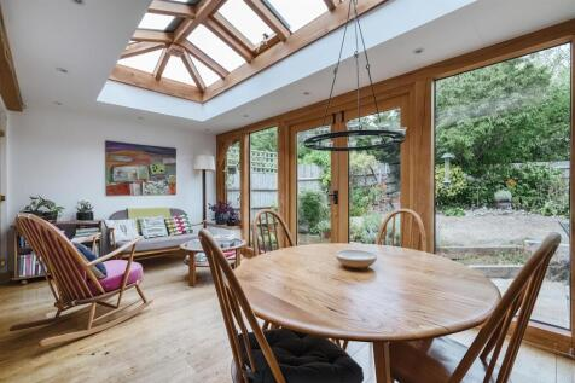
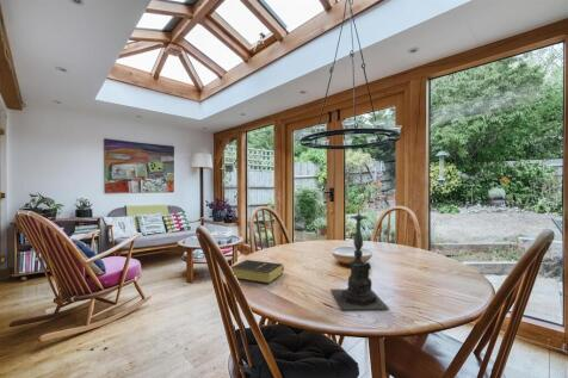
+ candle holder [329,202,390,311]
+ book [230,259,285,285]
